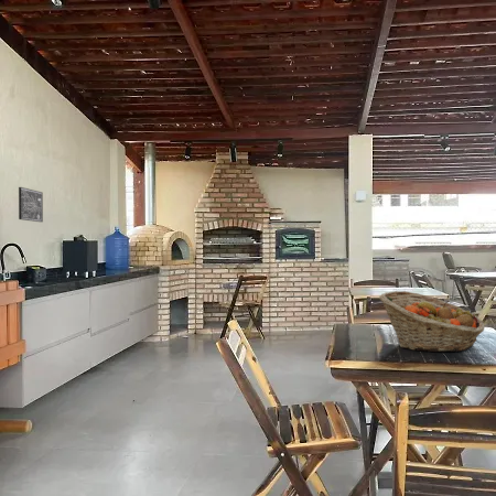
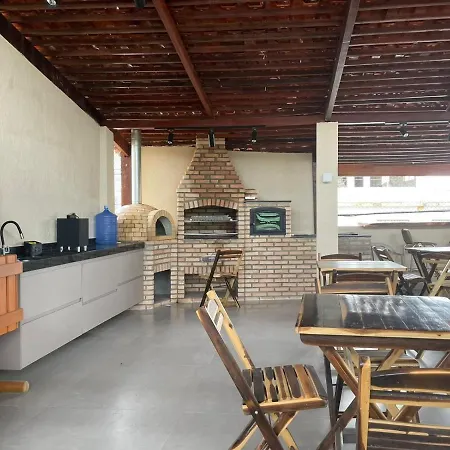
- fruit basket [378,290,486,353]
- wall art [18,186,44,223]
